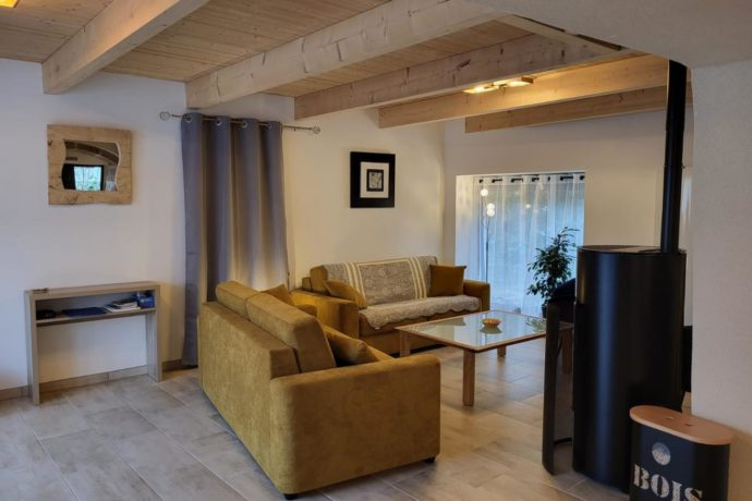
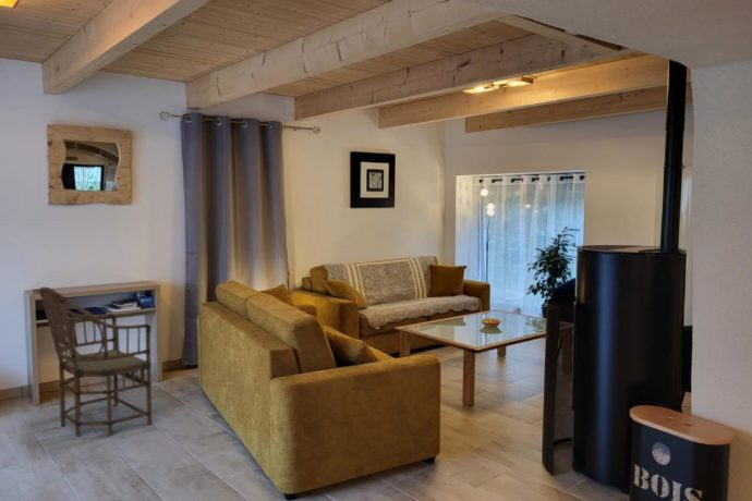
+ armchair [38,285,153,438]
